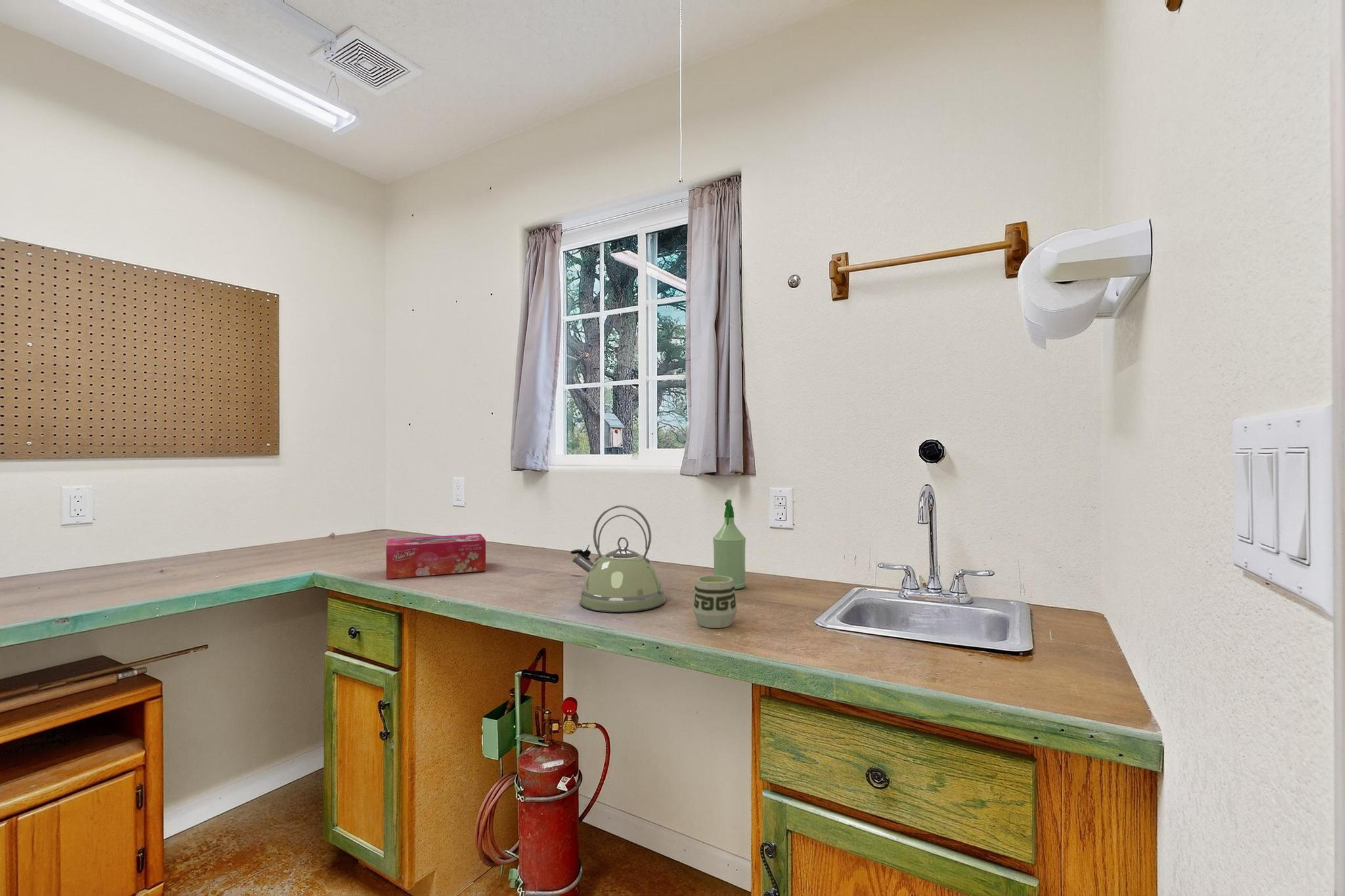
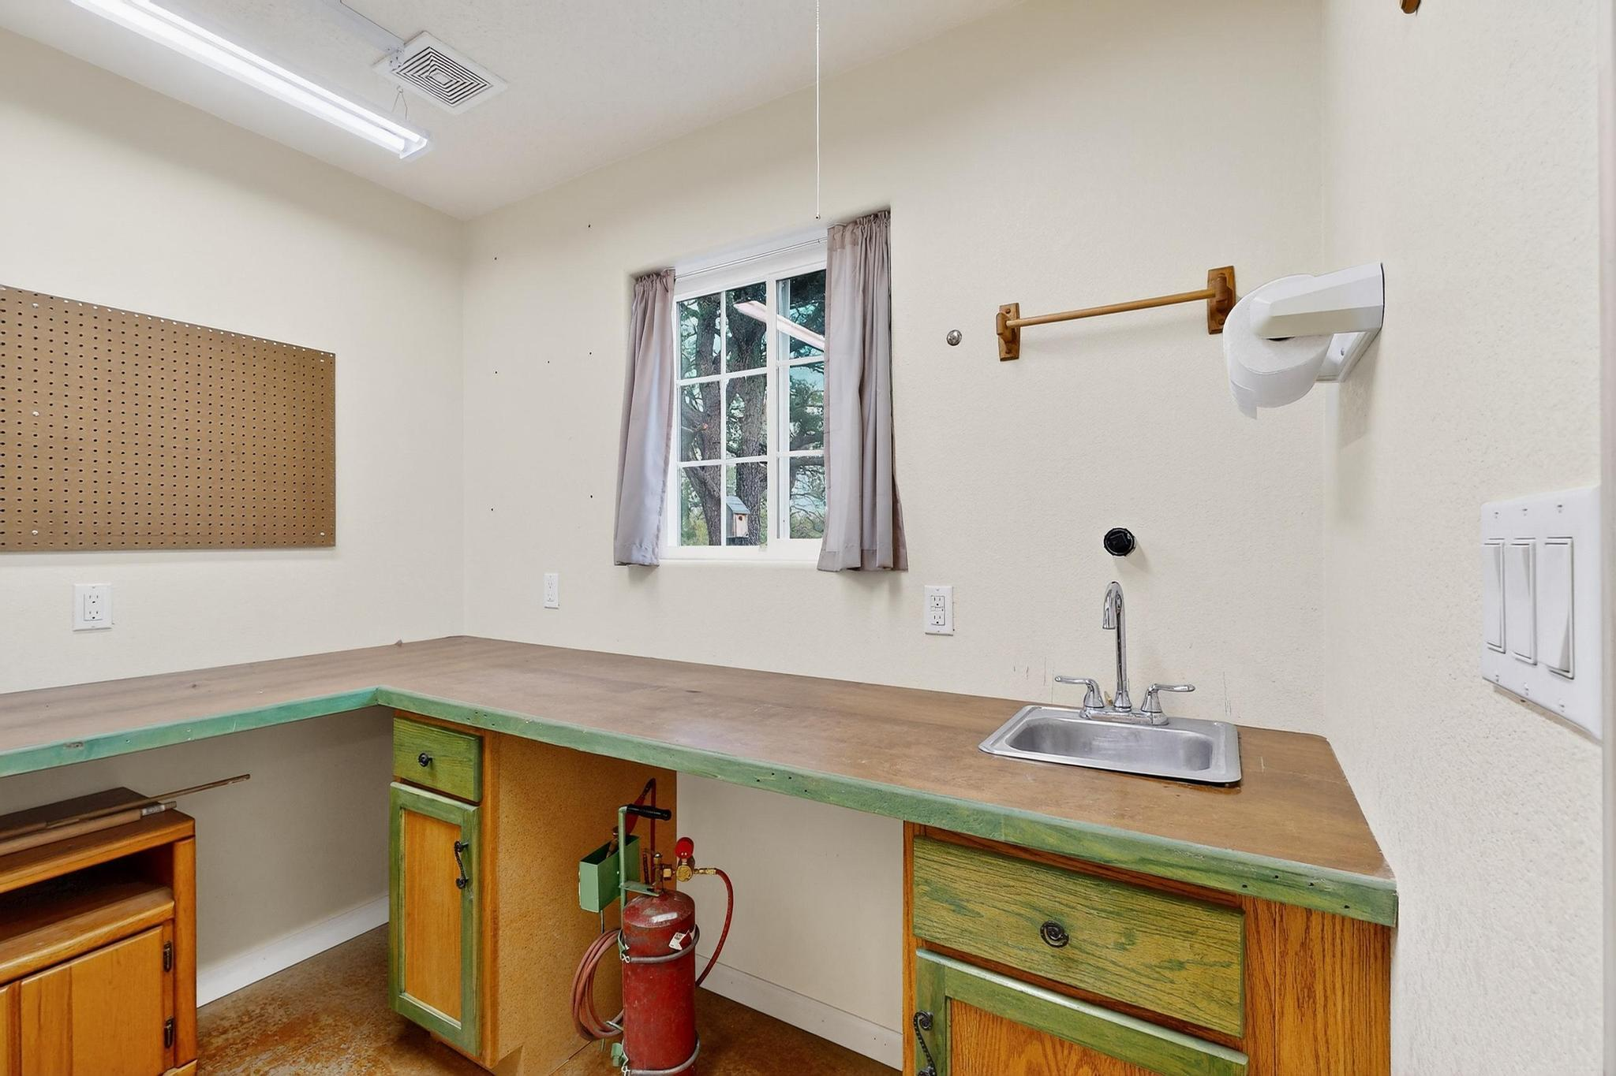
- cup [692,574,738,629]
- tissue box [386,533,487,580]
- kettle [570,504,666,613]
- spray bottle [713,499,746,589]
